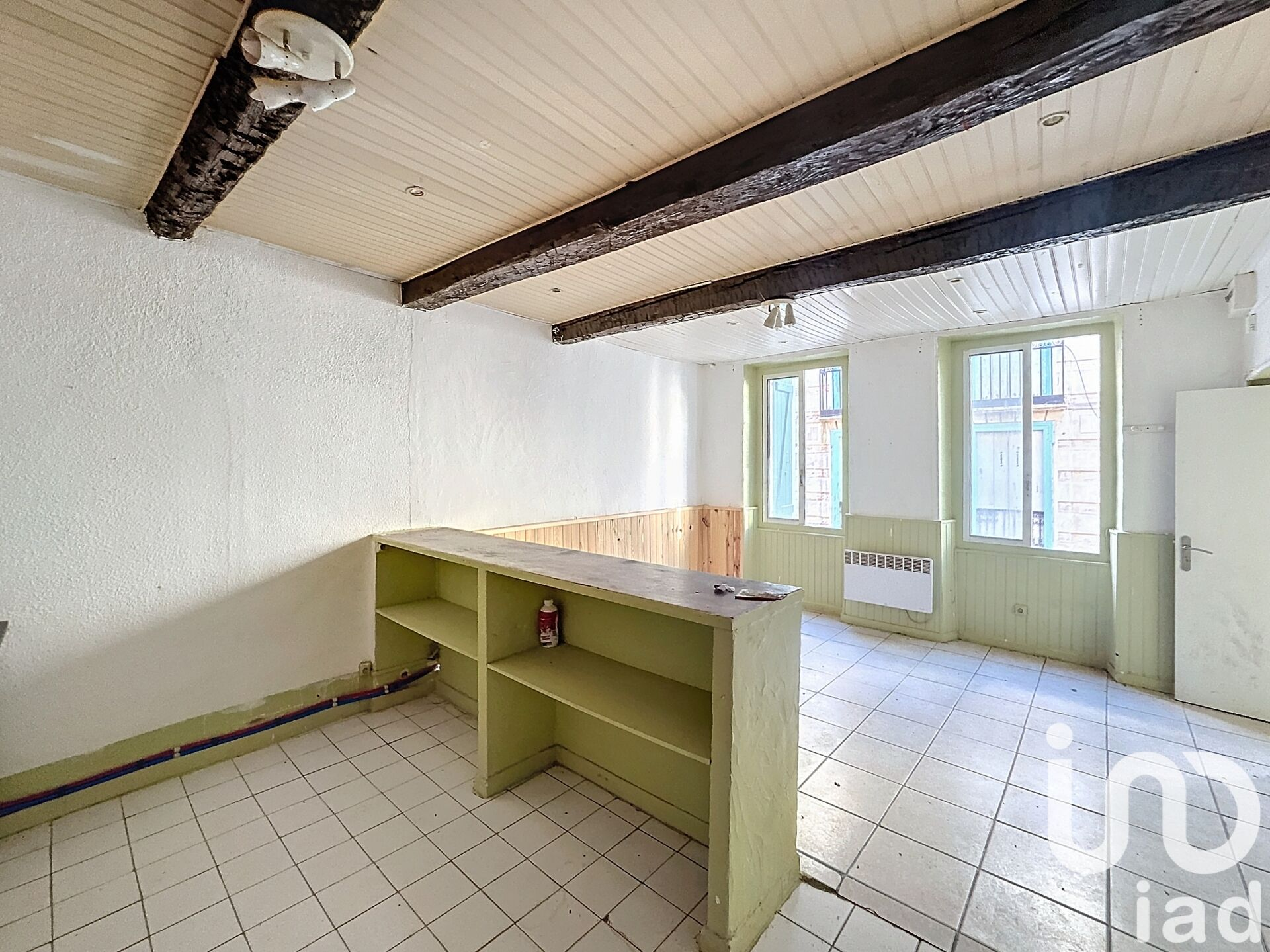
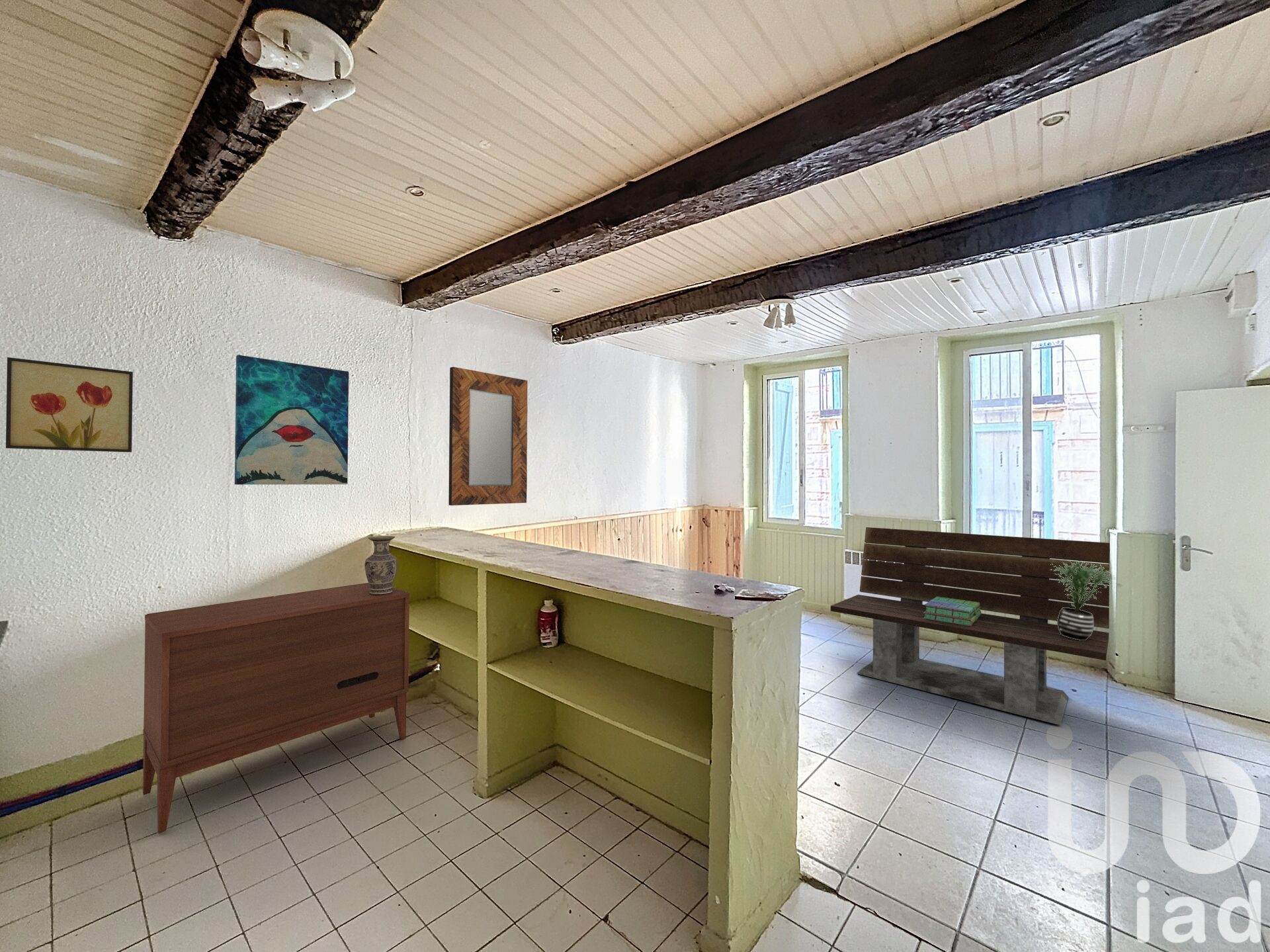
+ stack of books [923,597,982,626]
+ wall art [234,354,349,486]
+ bench [830,527,1111,726]
+ dresser [142,582,410,834]
+ vase [364,535,398,595]
+ home mirror [448,366,529,506]
+ potted plant [1050,560,1122,640]
+ wall art [5,357,134,453]
